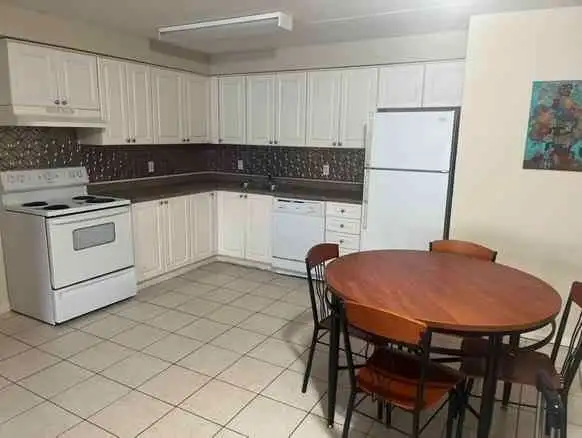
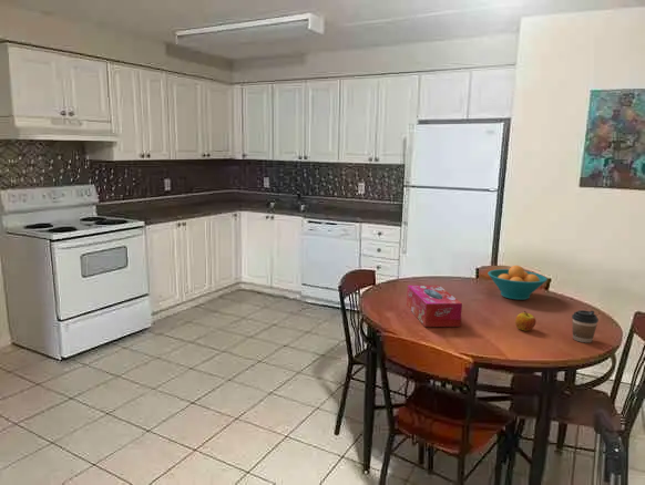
+ coffee cup [571,309,600,344]
+ apple [514,310,538,332]
+ fruit bowl [487,265,549,301]
+ tissue box [406,285,463,328]
